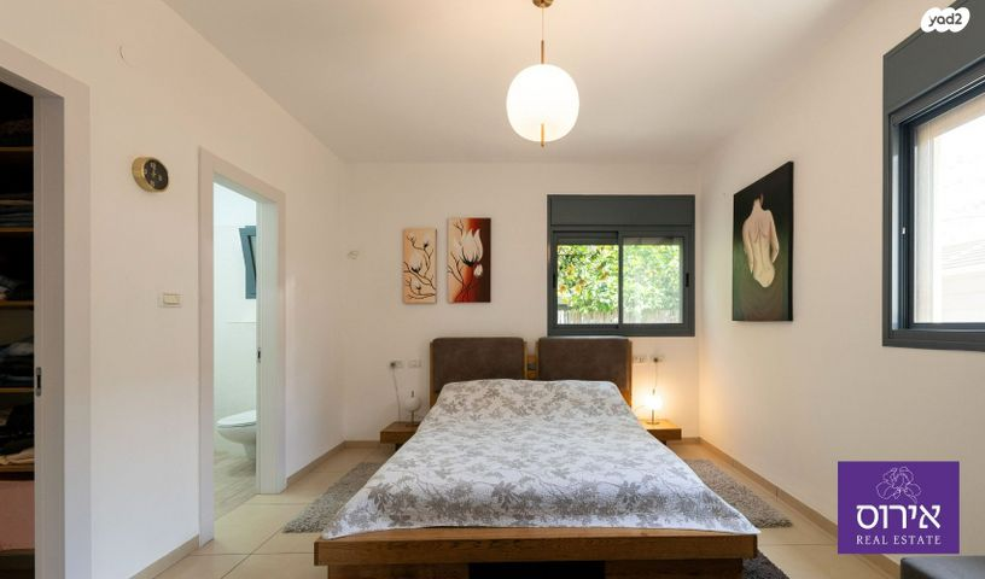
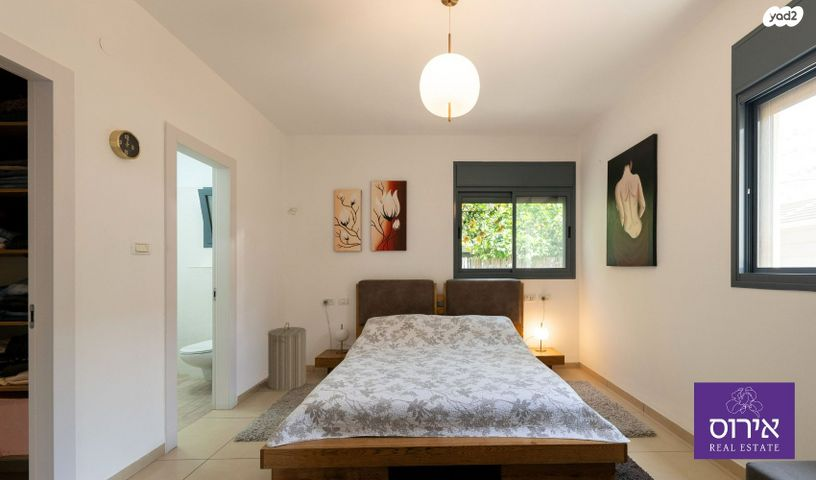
+ laundry hamper [267,321,307,391]
